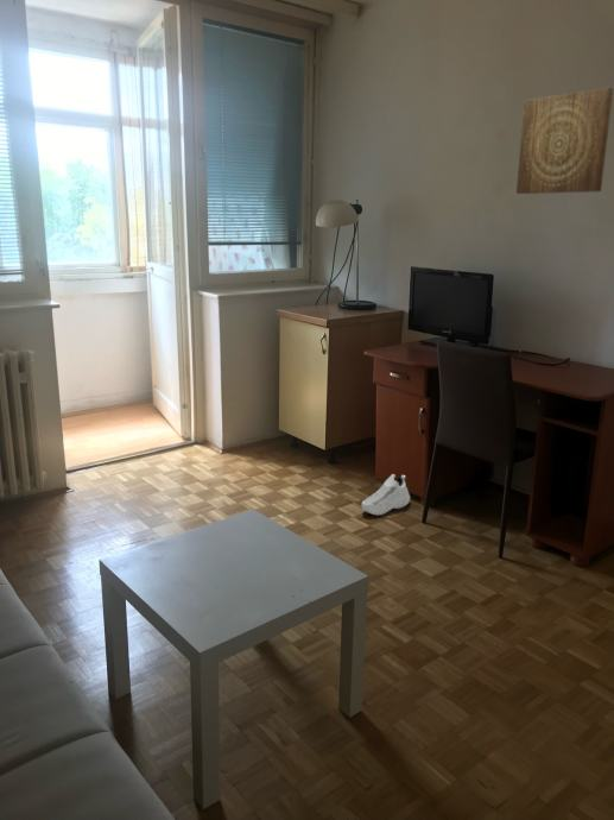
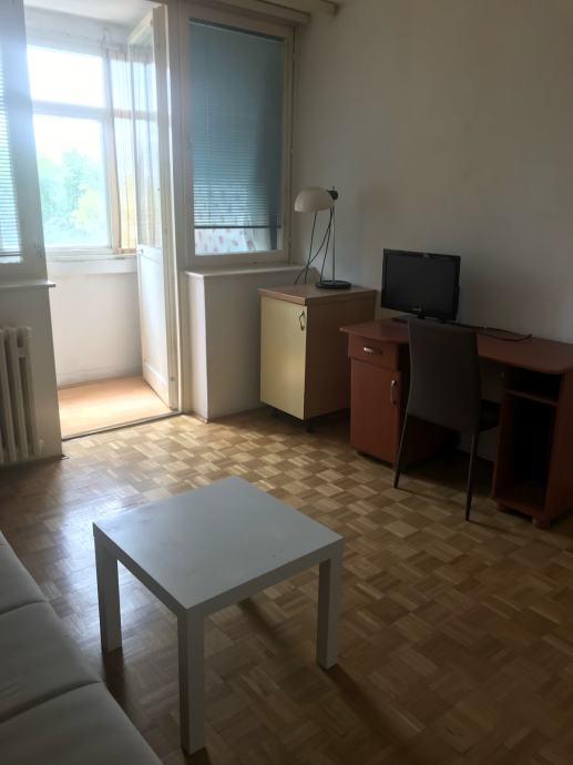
- shoe [361,473,411,516]
- wall art [515,87,614,195]
